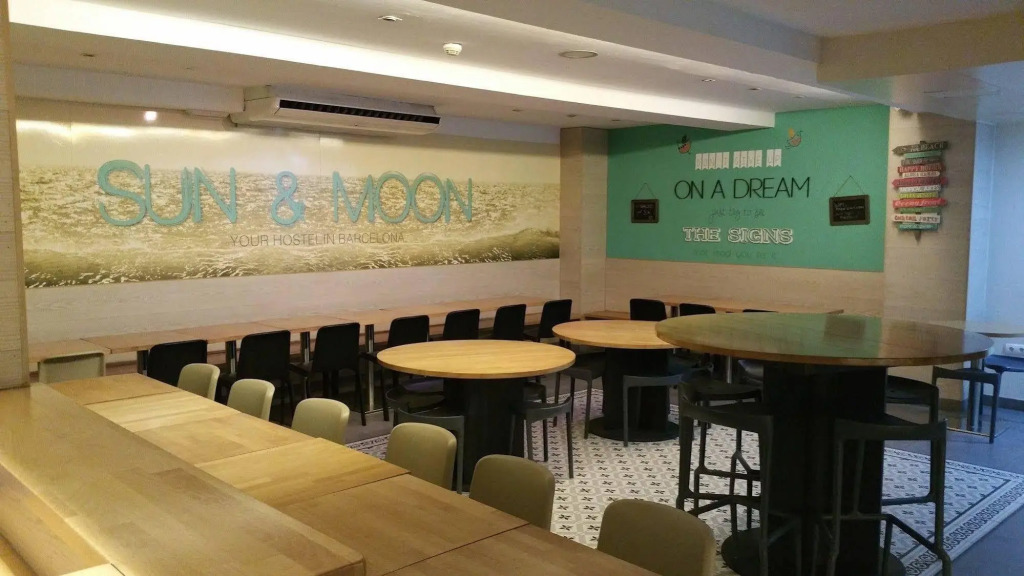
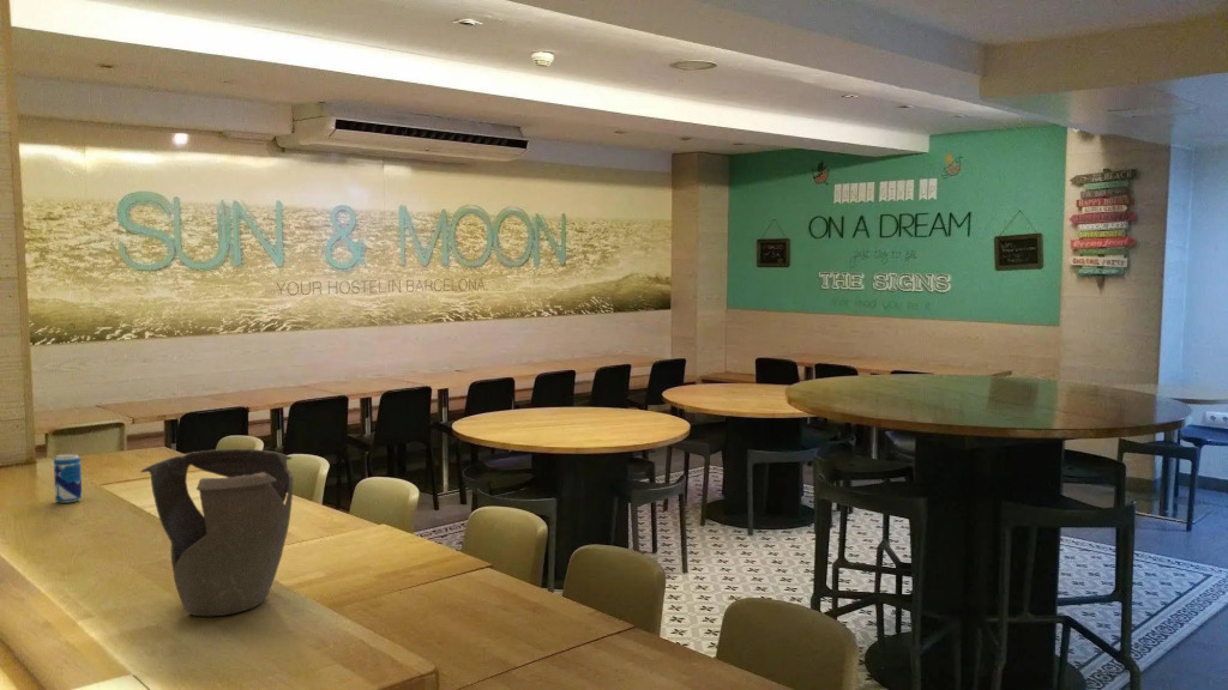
+ beverage can [53,453,83,504]
+ decorative bowl [139,448,294,618]
